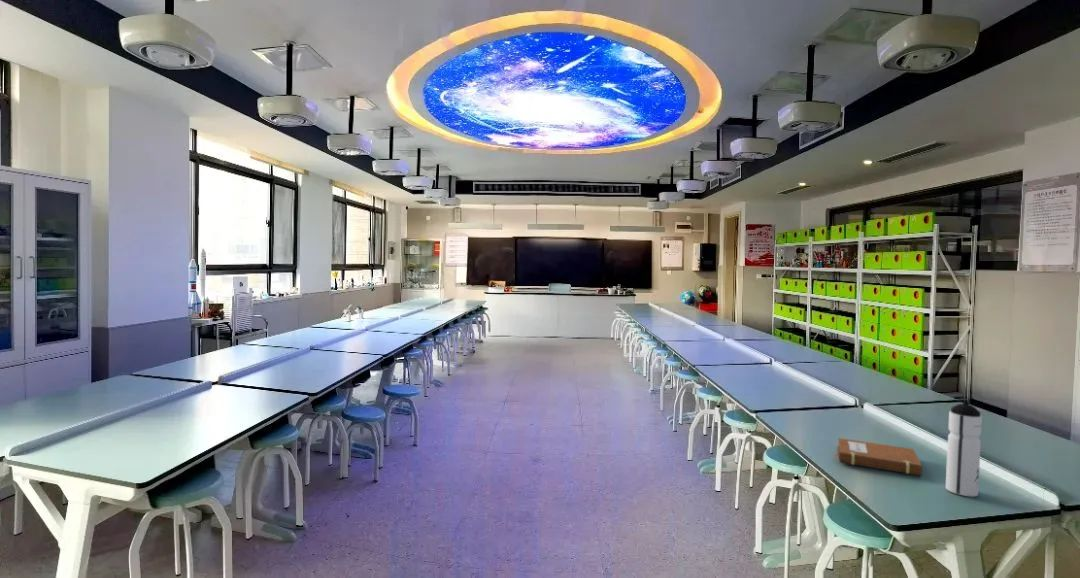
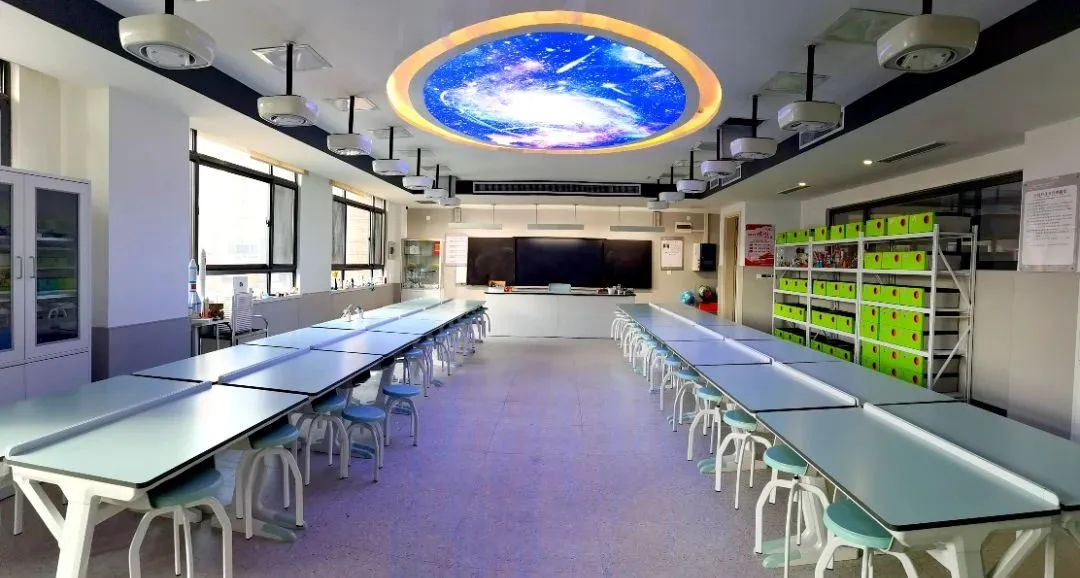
- water bottle [945,400,983,498]
- notebook [834,437,923,477]
